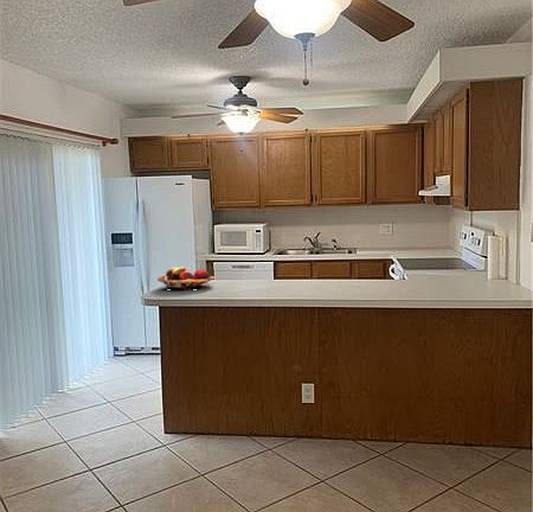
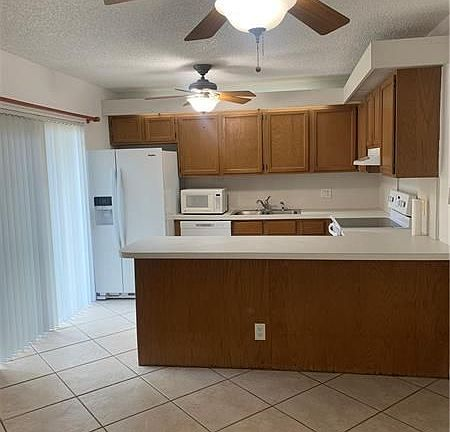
- fruit basket [156,265,216,292]
